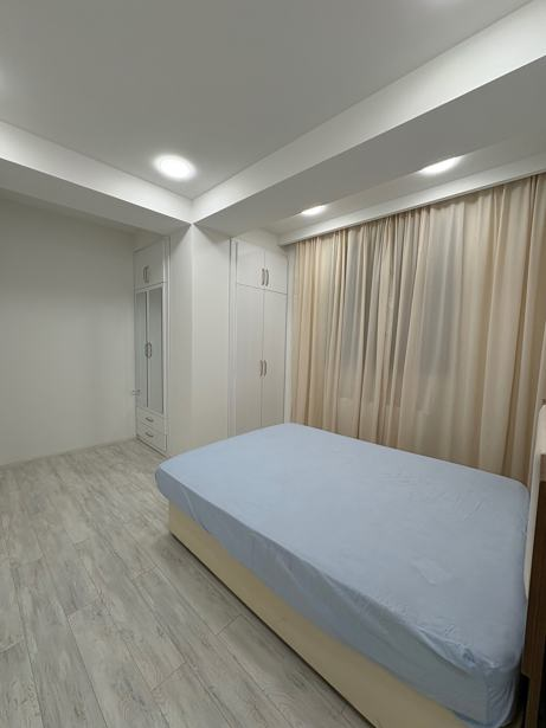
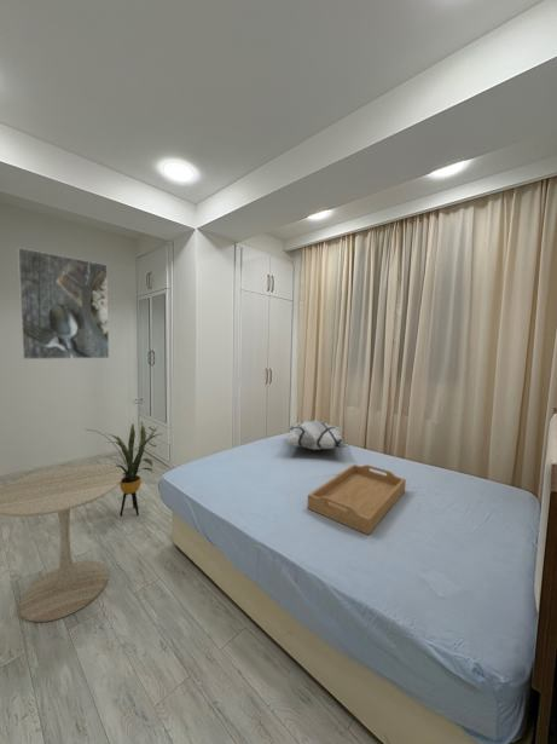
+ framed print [17,247,110,361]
+ serving tray [306,463,407,536]
+ decorative pillow [283,419,348,451]
+ side table [0,462,123,623]
+ house plant [86,421,166,517]
